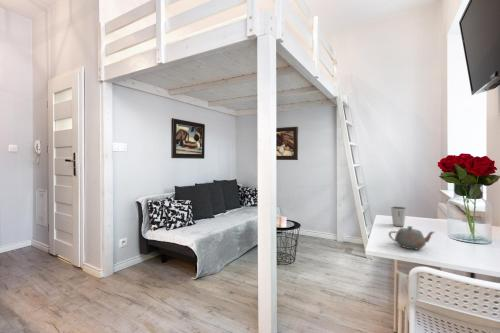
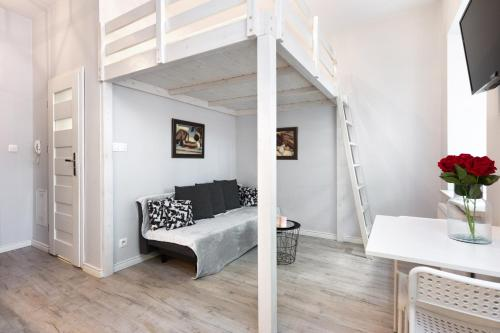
- teapot [388,225,435,250]
- dixie cup [390,205,408,227]
